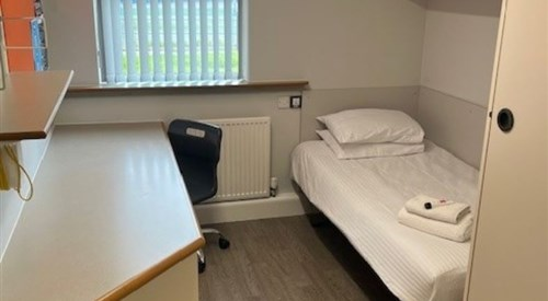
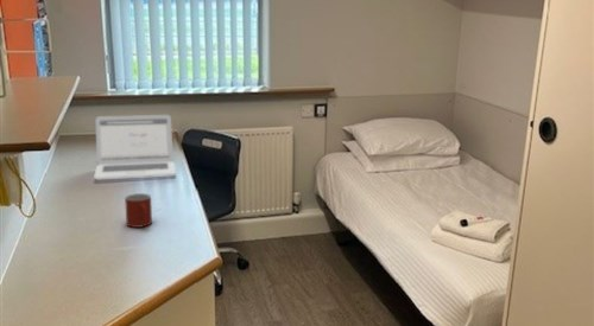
+ laptop [93,114,177,180]
+ mug [124,192,153,229]
